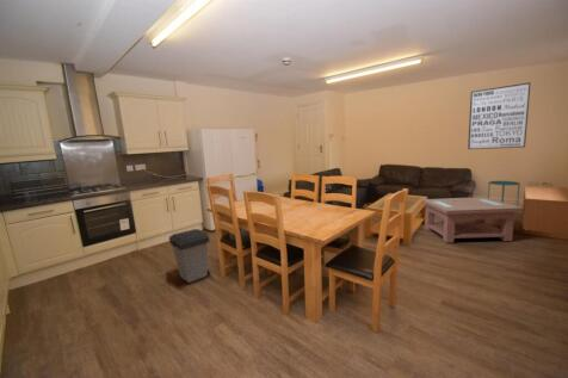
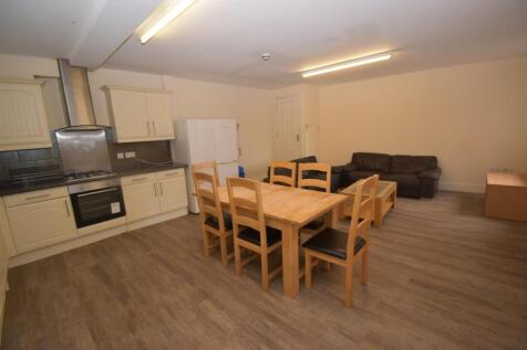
- coffee table [420,196,524,244]
- side table [487,180,521,206]
- wall art [467,81,532,150]
- trash can [168,228,210,284]
